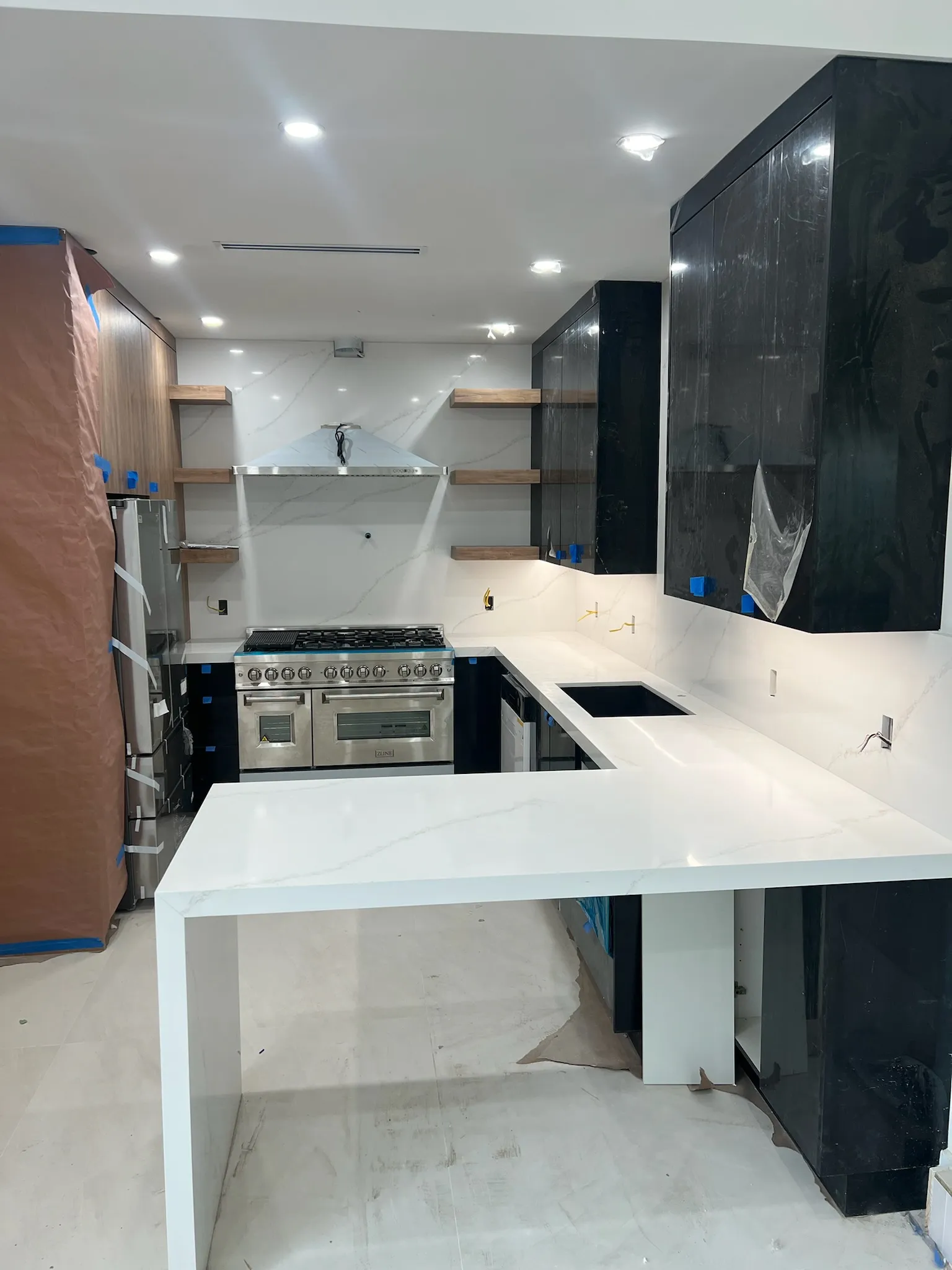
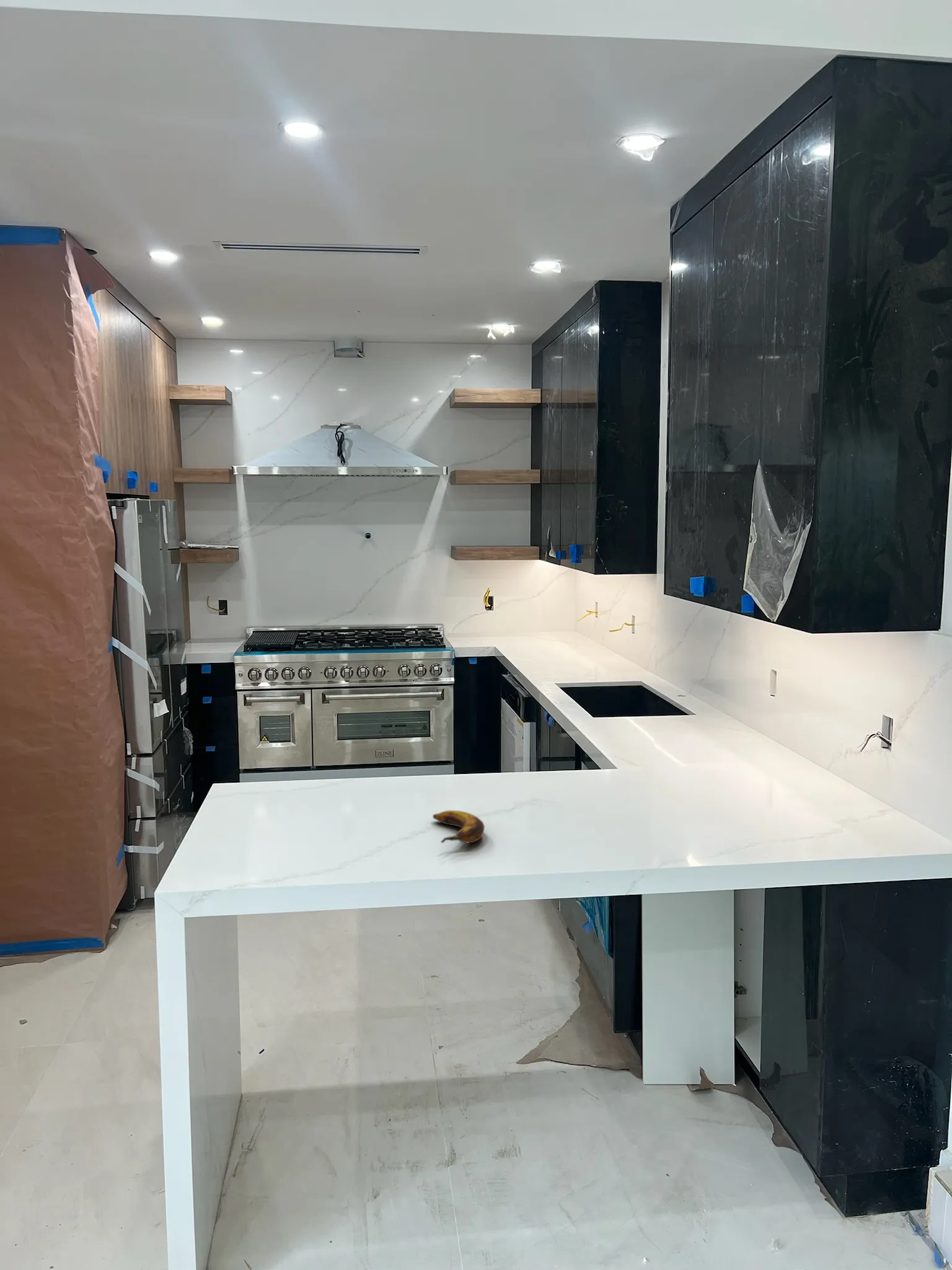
+ banana [432,810,485,844]
